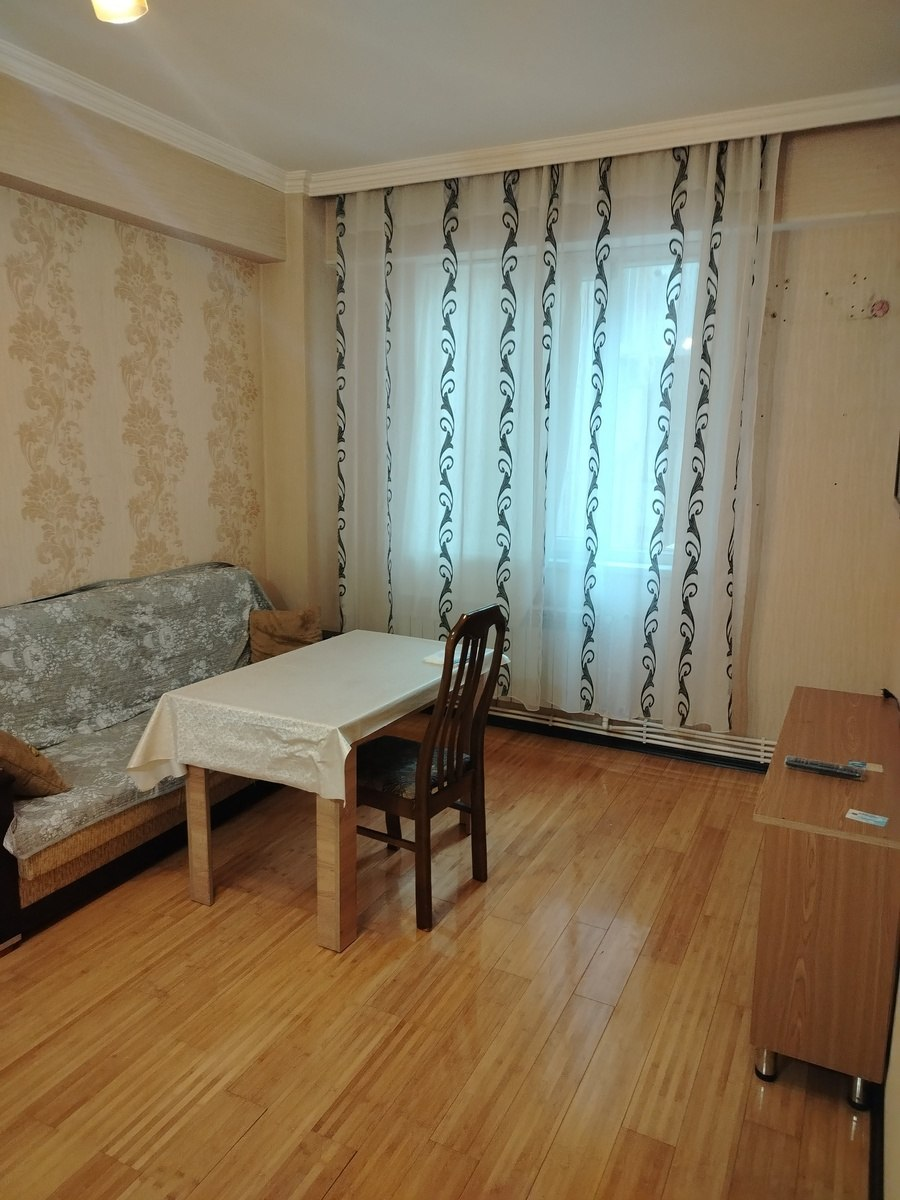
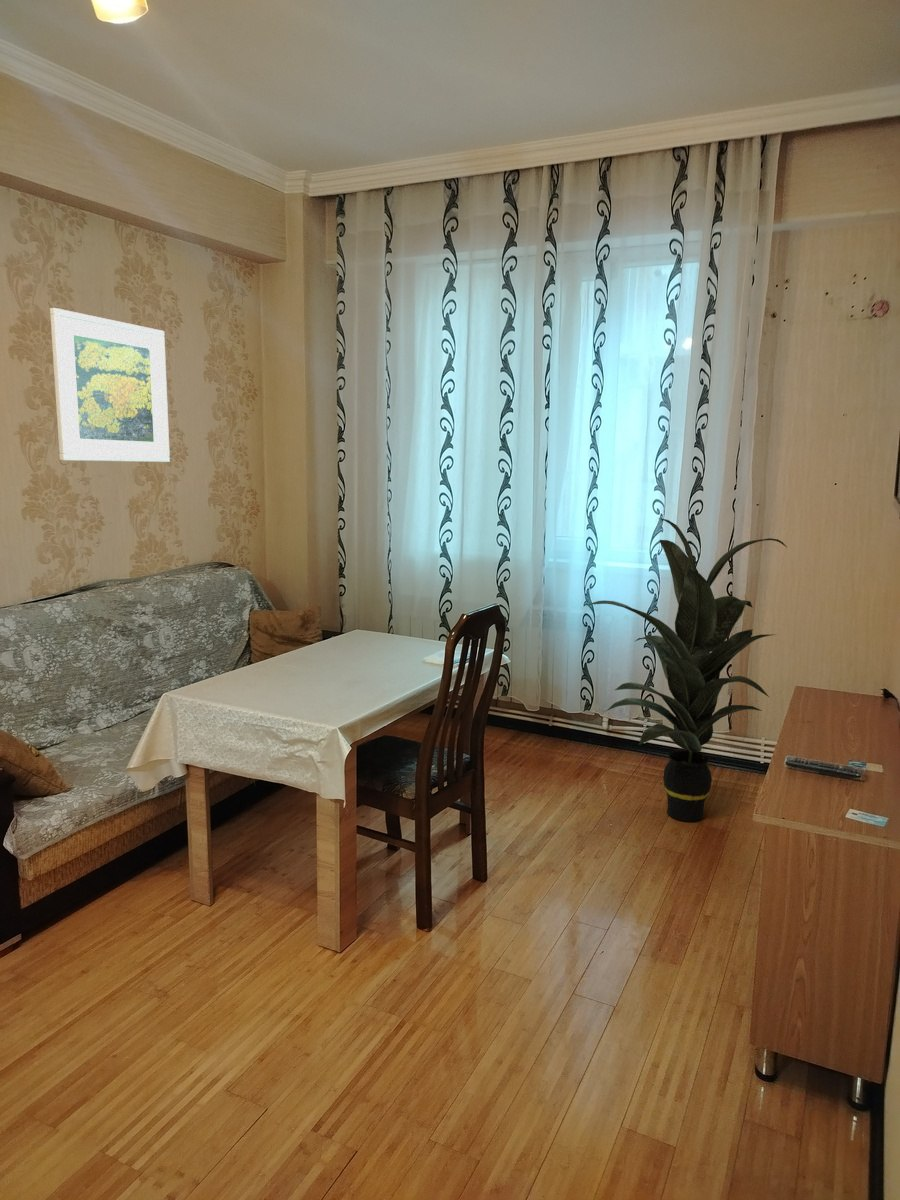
+ indoor plant [586,517,789,823]
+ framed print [49,307,171,463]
